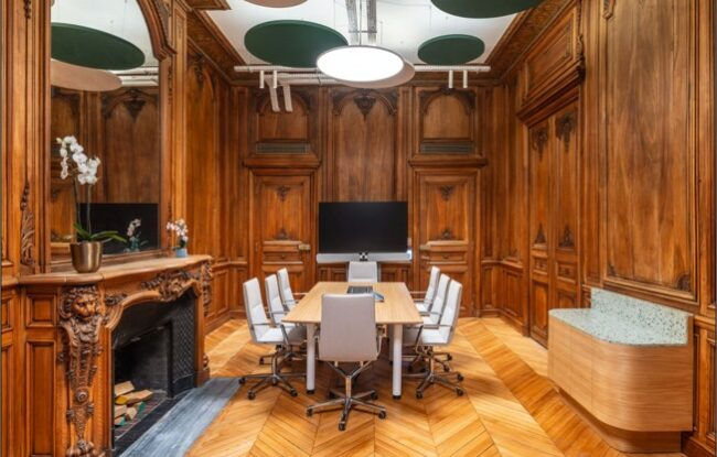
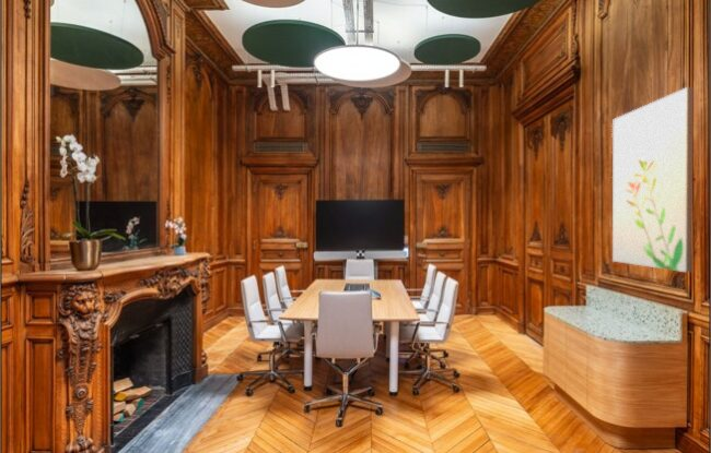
+ wall art [611,86,693,273]
